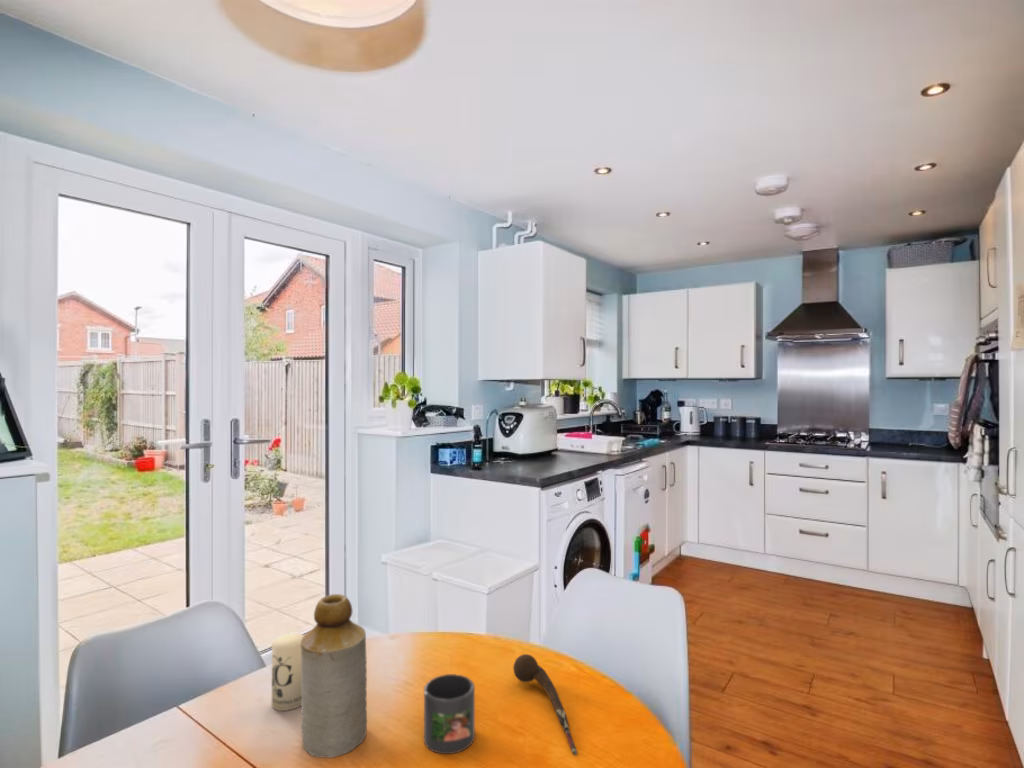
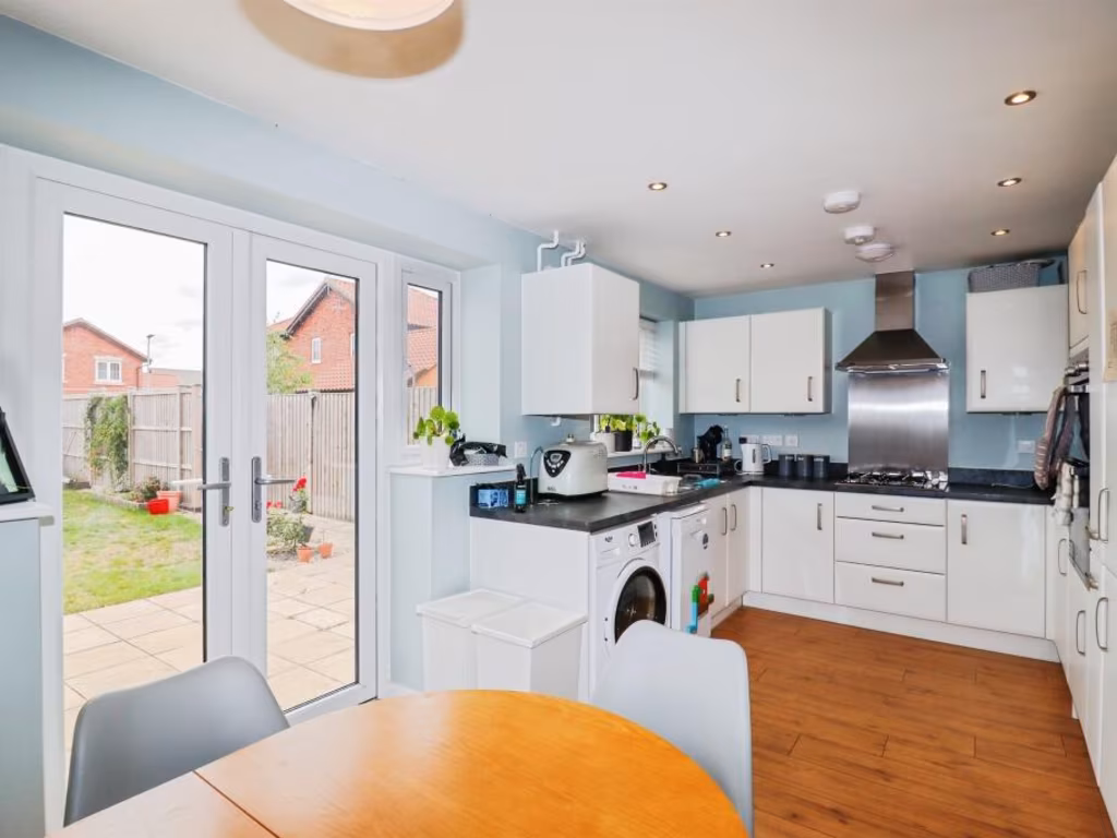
- candle [271,633,305,712]
- mug [423,673,476,755]
- spoon [512,653,578,756]
- bottle [300,593,368,759]
